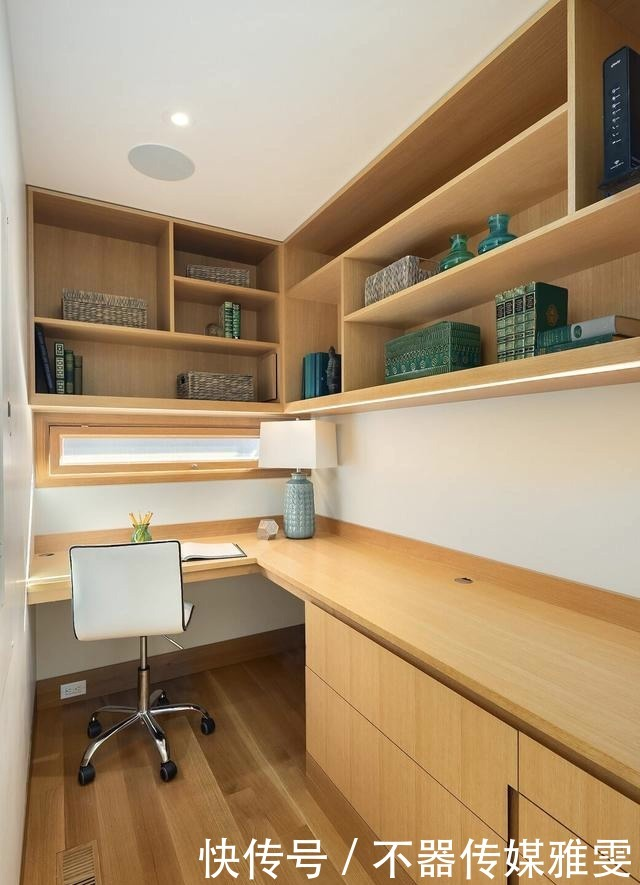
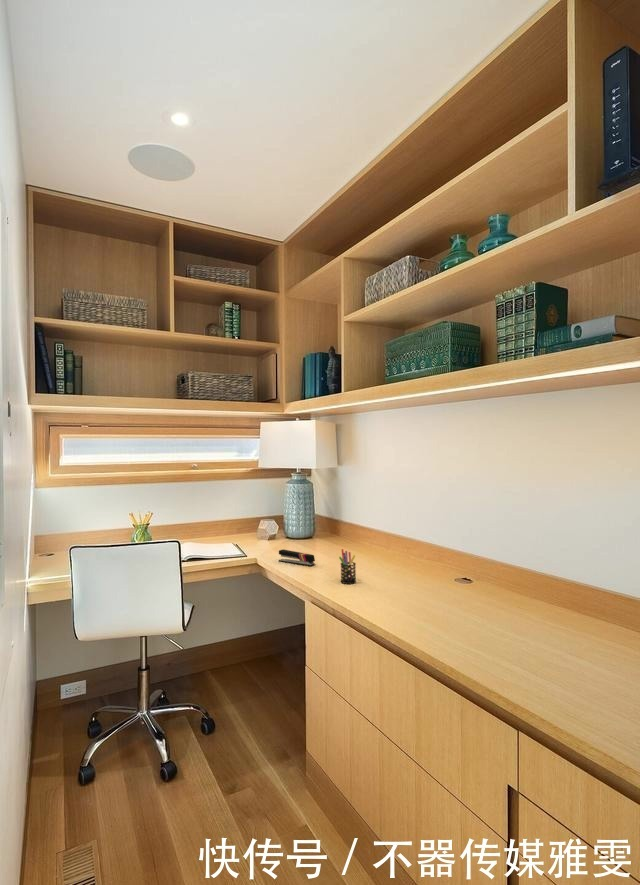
+ stapler [277,548,316,567]
+ pen holder [338,548,357,585]
